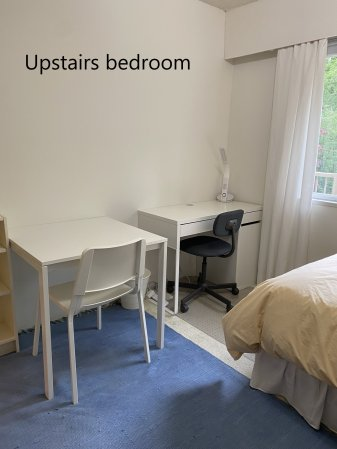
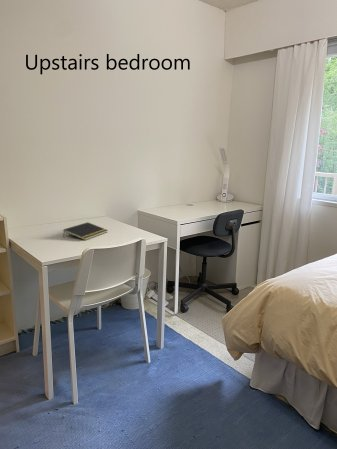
+ notepad [62,221,109,241]
